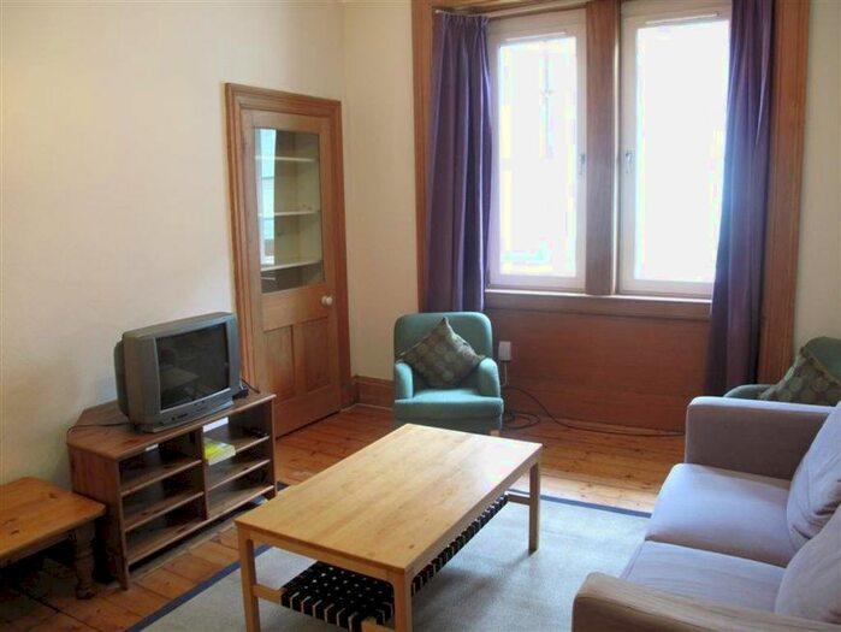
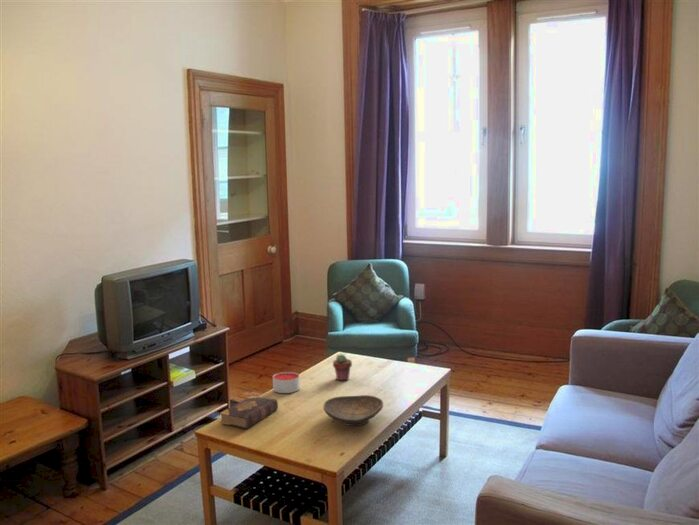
+ candle [272,371,301,394]
+ potted succulent [332,353,353,382]
+ book [219,395,279,430]
+ decorative bowl [322,394,384,427]
